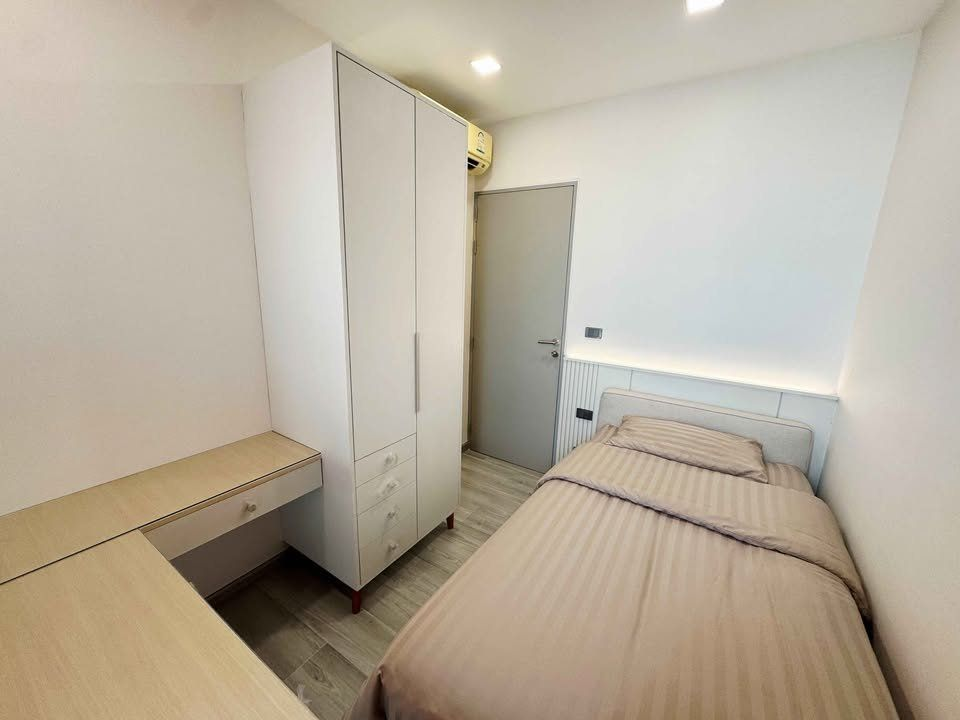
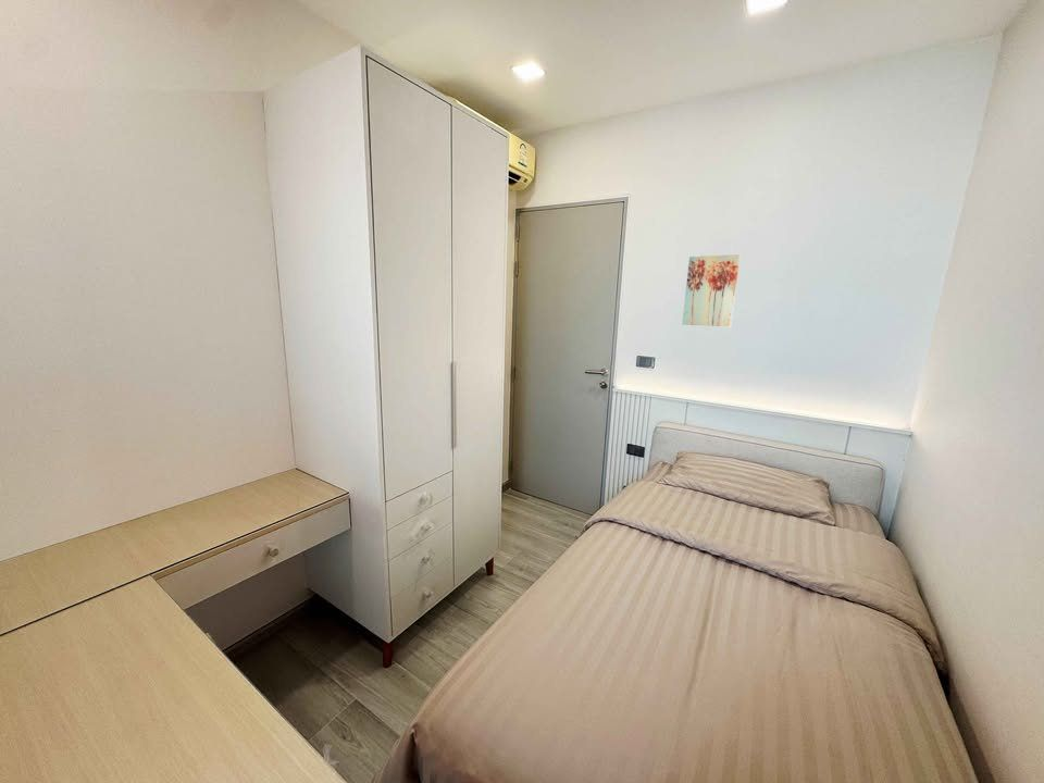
+ wall art [681,253,742,327]
